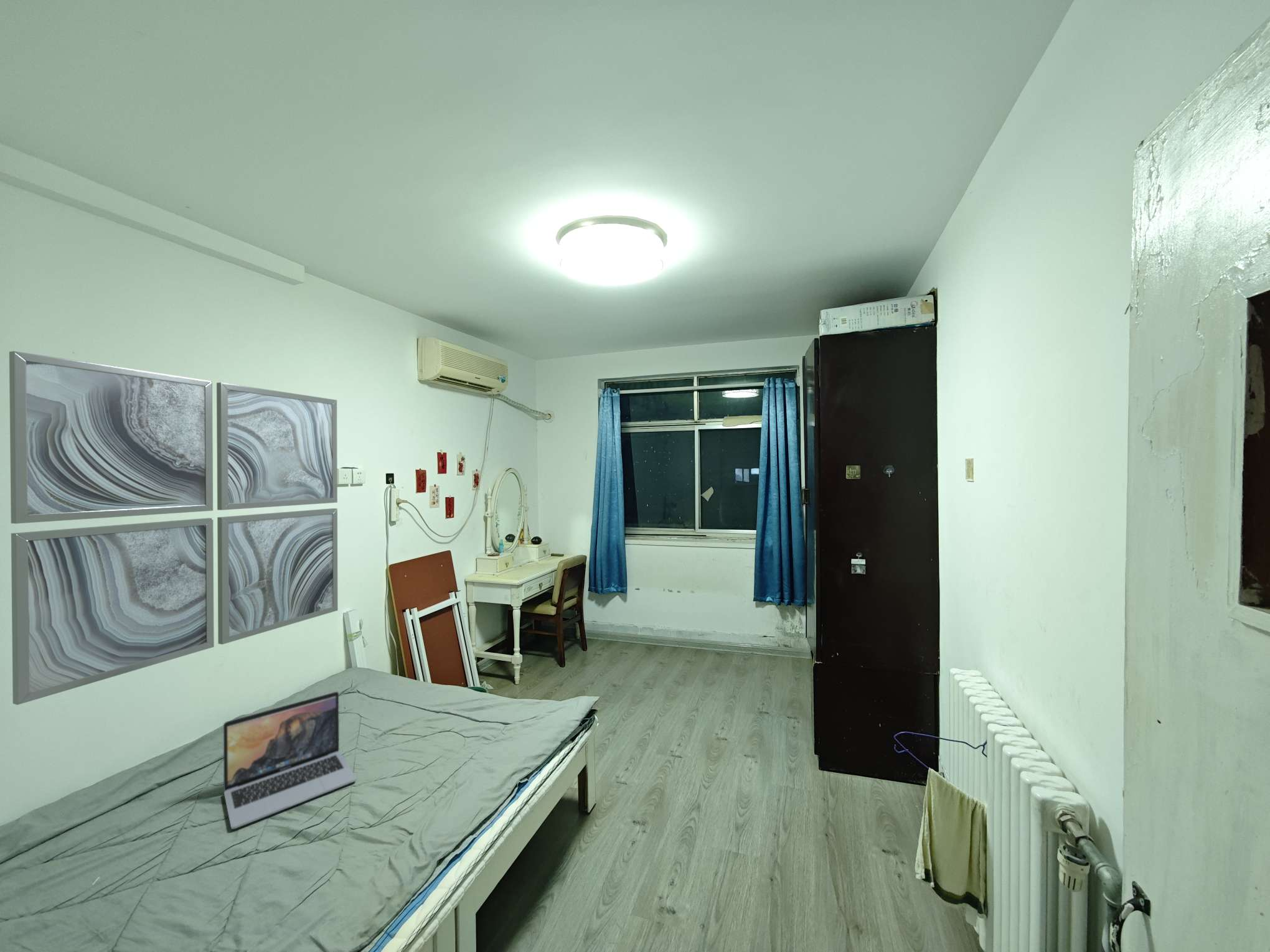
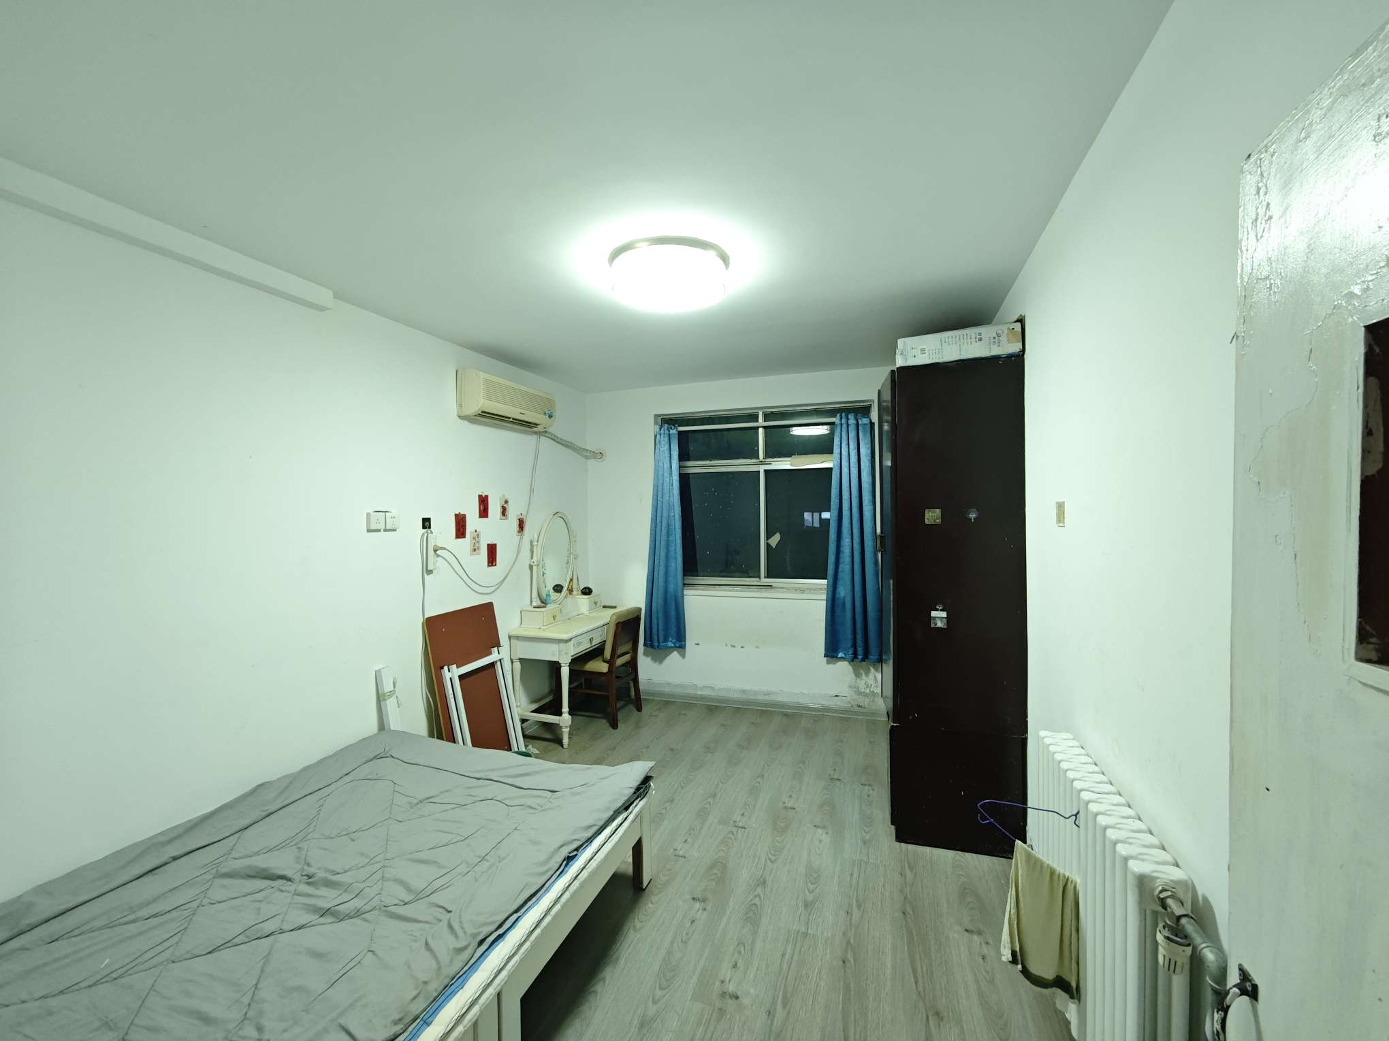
- laptop [223,691,357,830]
- wall art [9,350,339,706]
